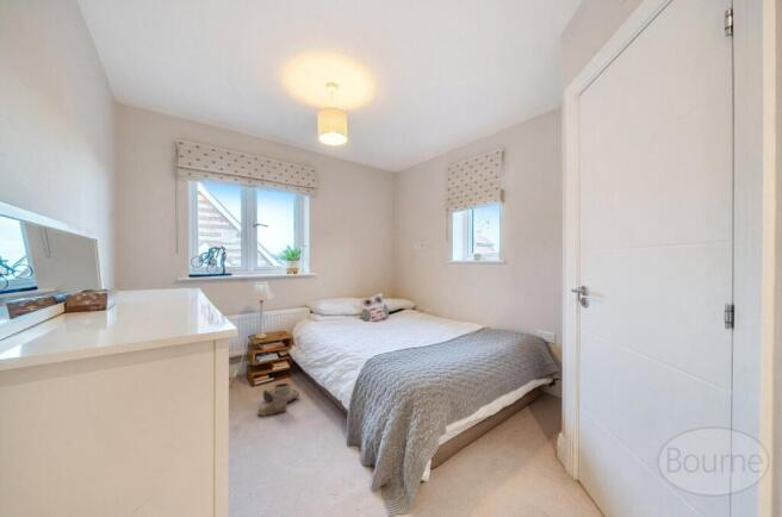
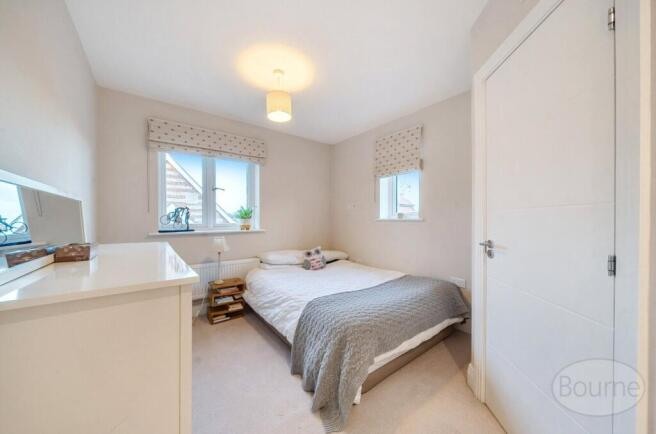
- boots [256,382,302,417]
